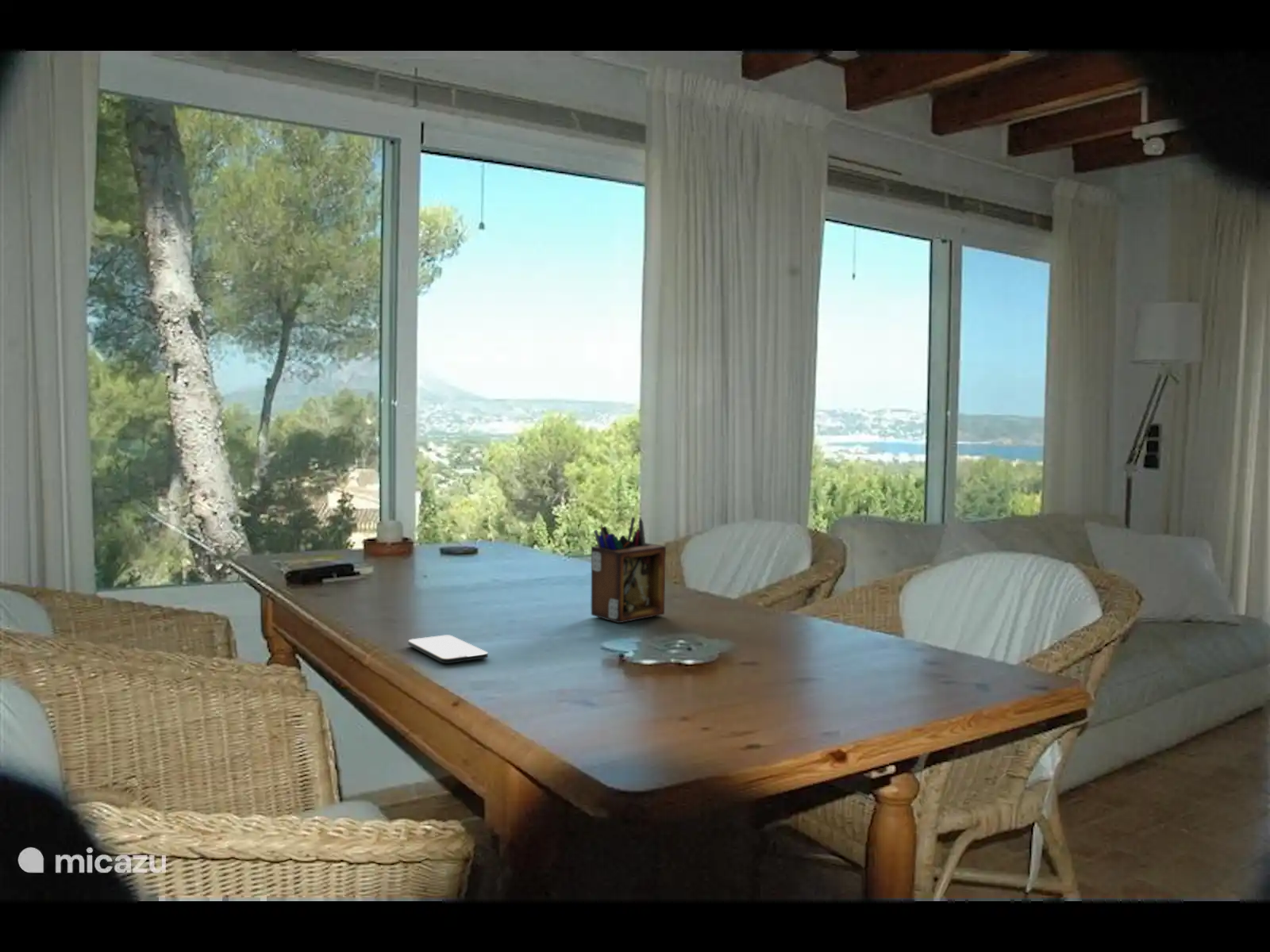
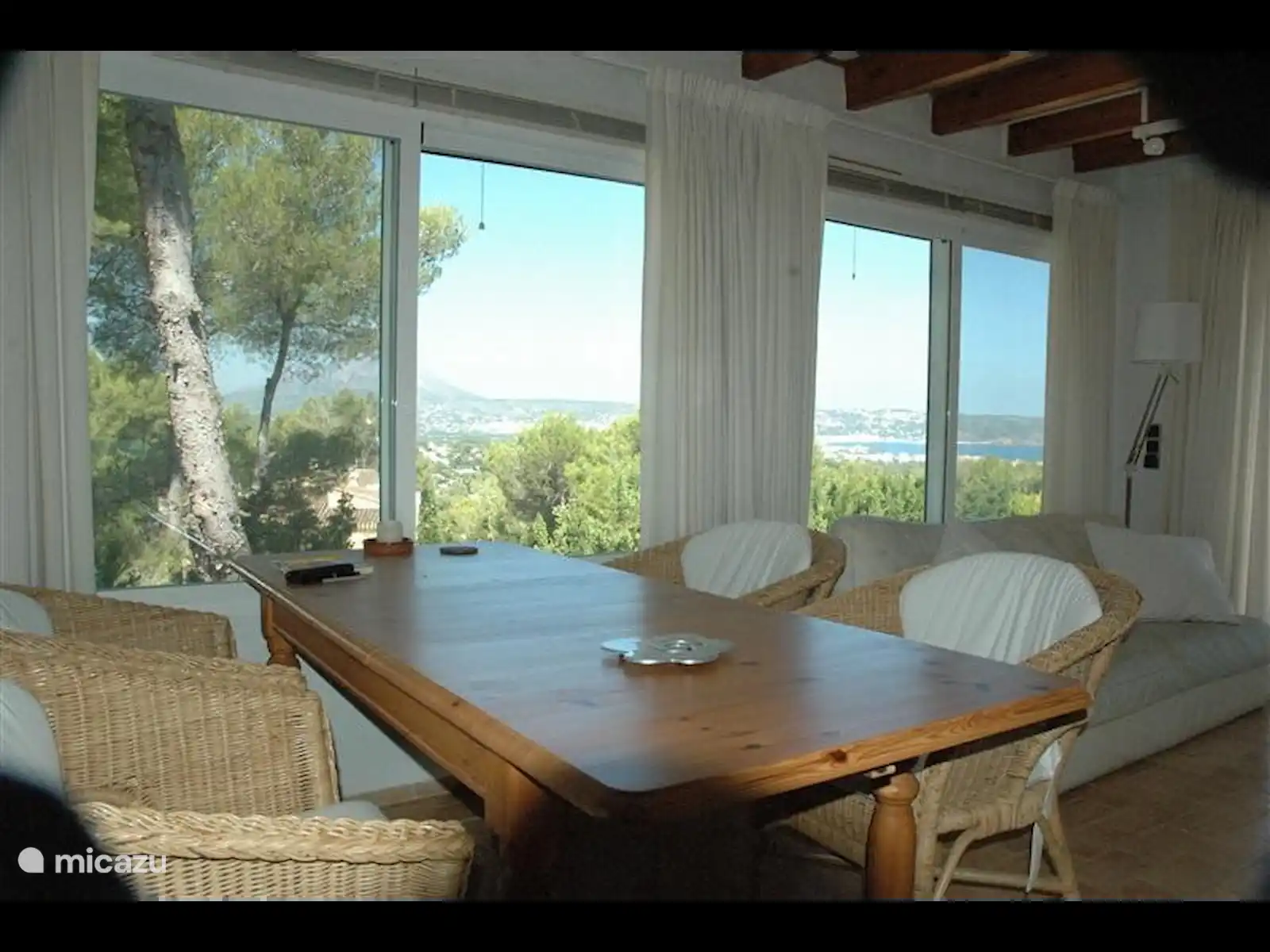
- desk organizer [591,516,667,624]
- smartphone [407,635,488,664]
